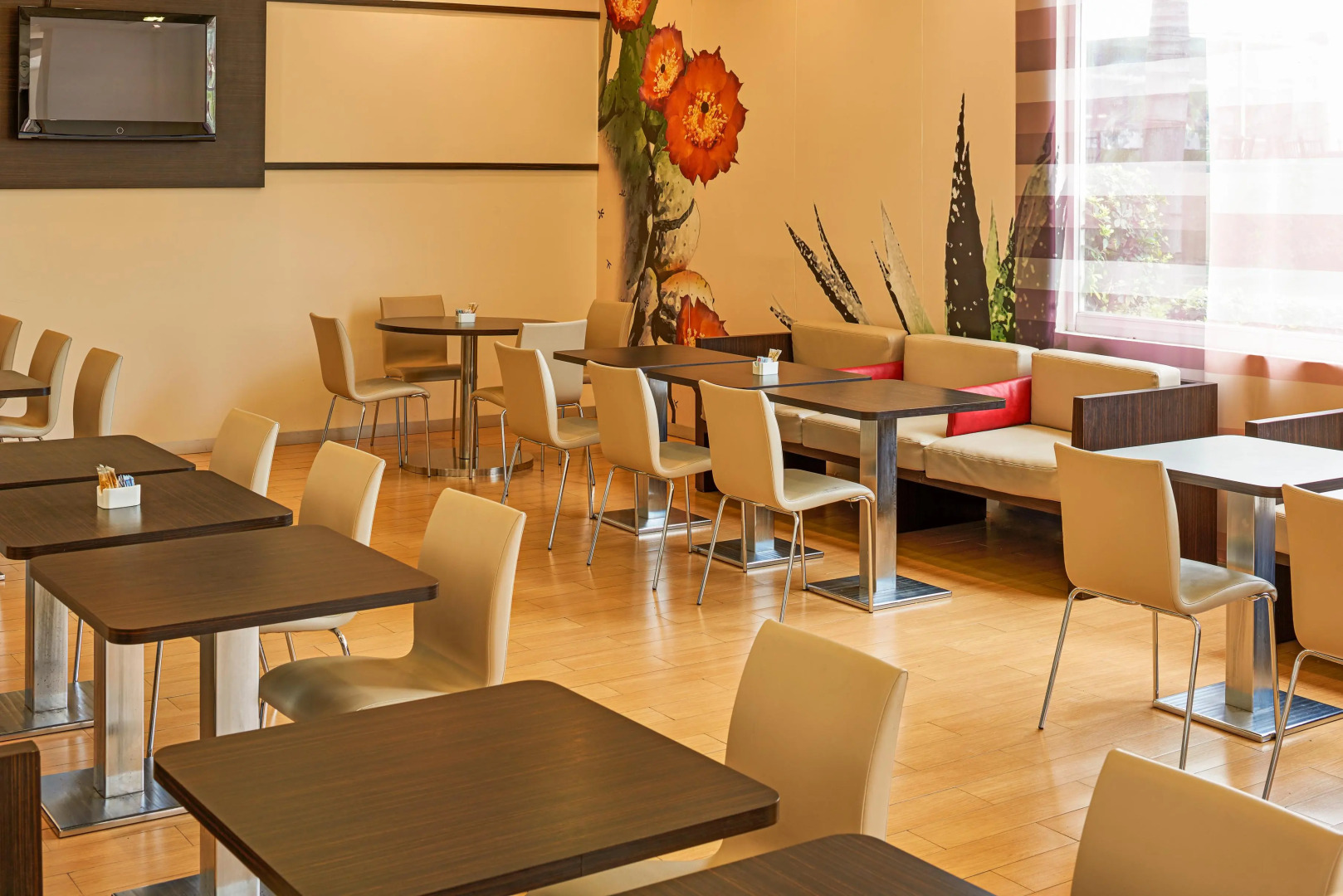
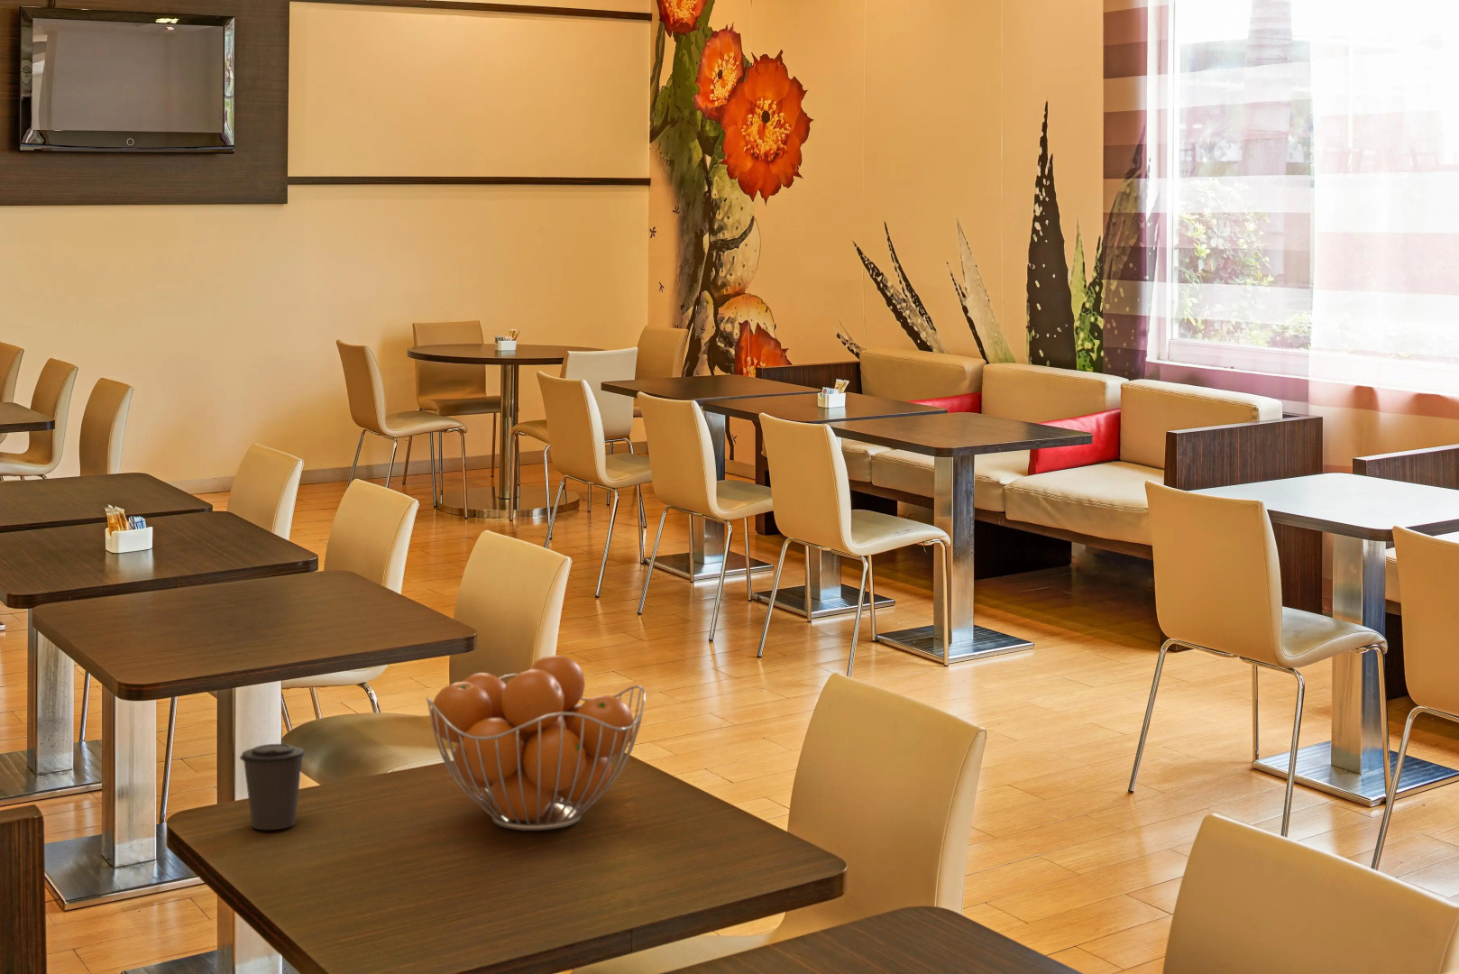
+ coffee cup [239,744,306,831]
+ fruit basket [426,653,646,832]
